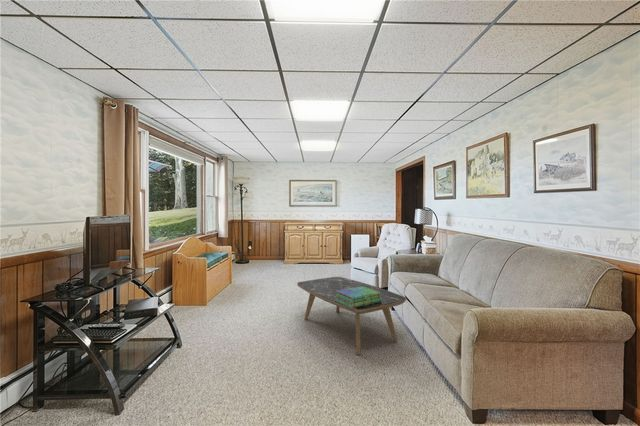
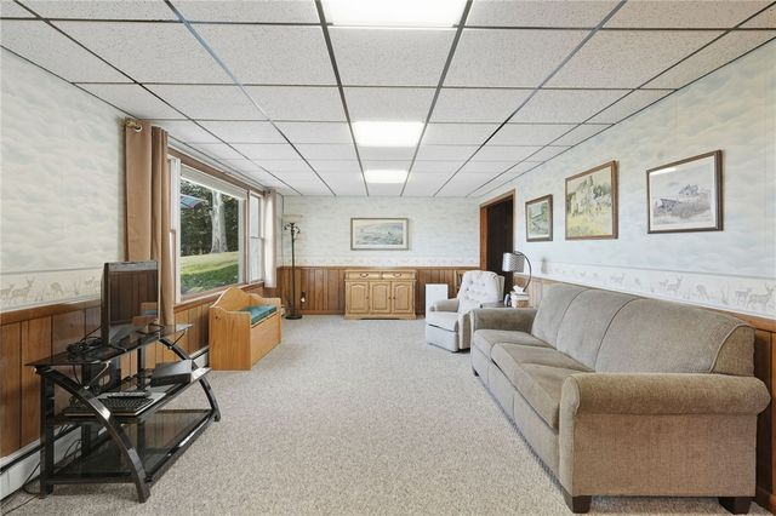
- coffee table [296,276,407,355]
- stack of books [334,286,382,308]
